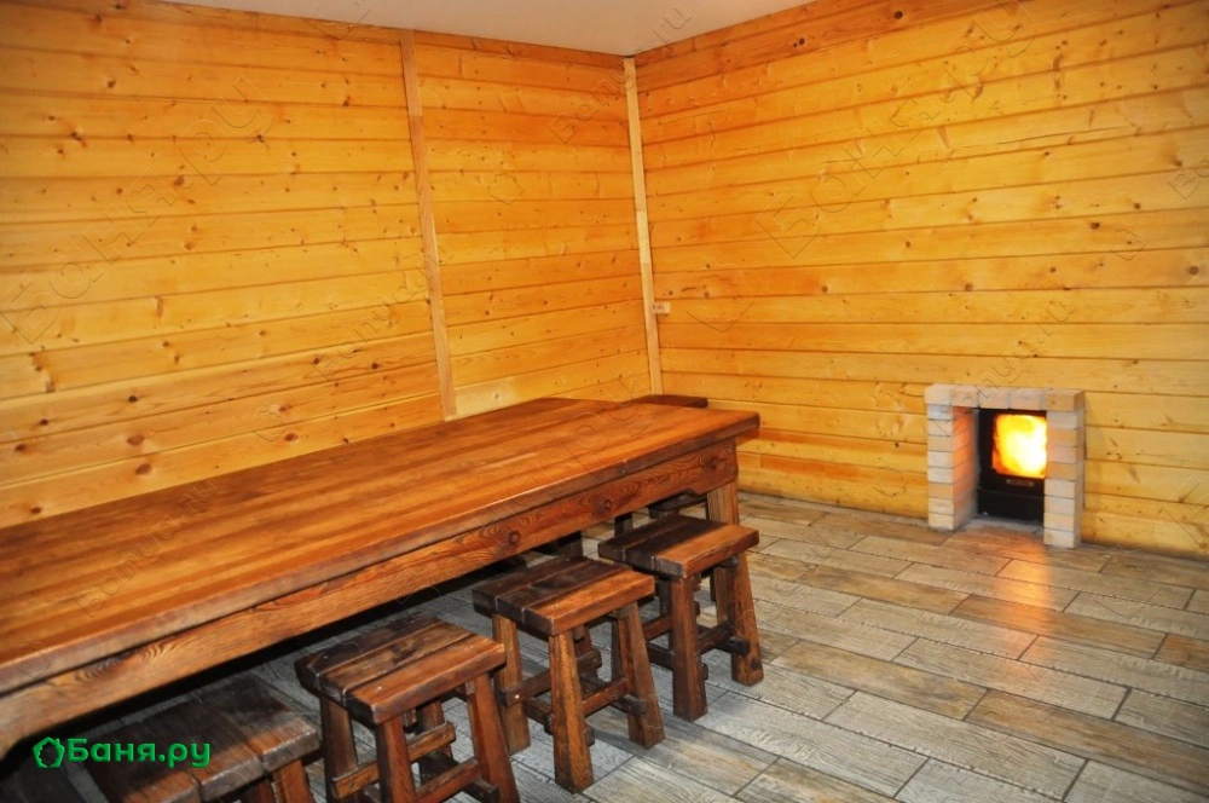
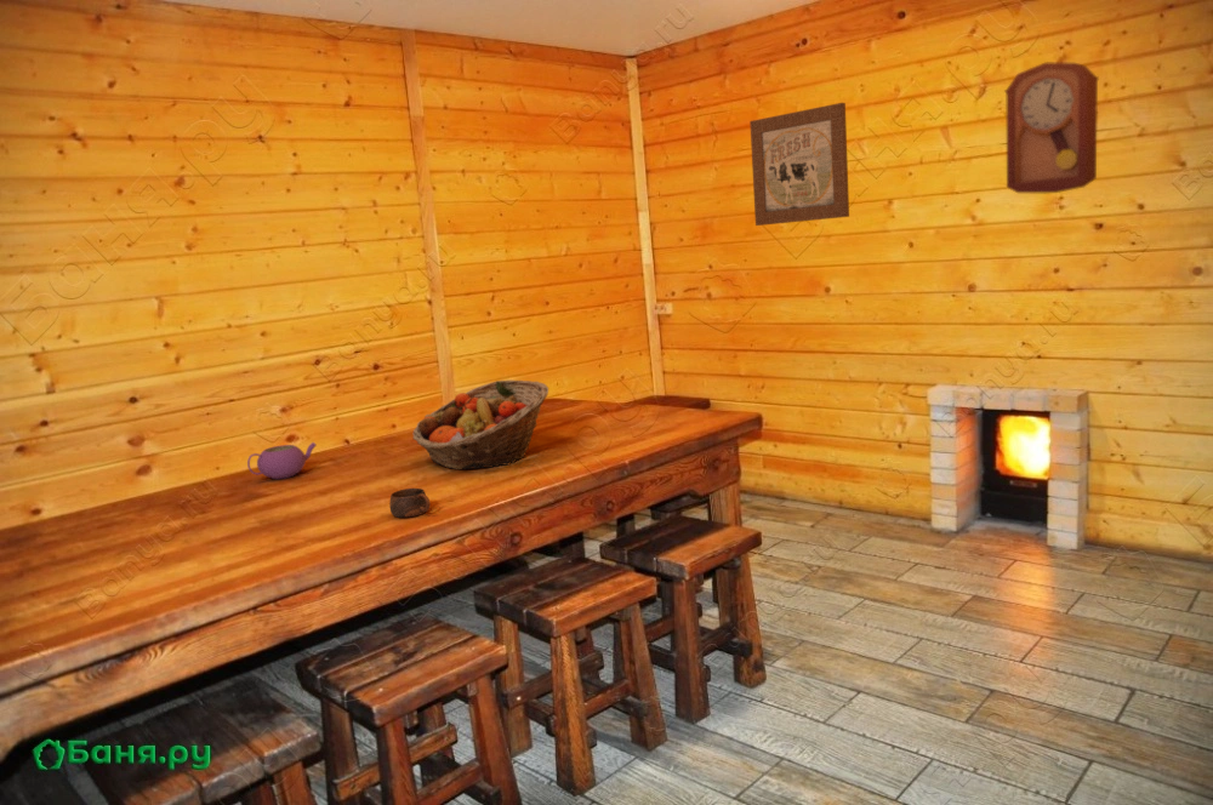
+ teapot [246,441,317,480]
+ wall art [748,102,850,227]
+ cup [388,487,432,519]
+ fruit basket [412,379,549,470]
+ pendulum clock [1003,61,1100,194]
